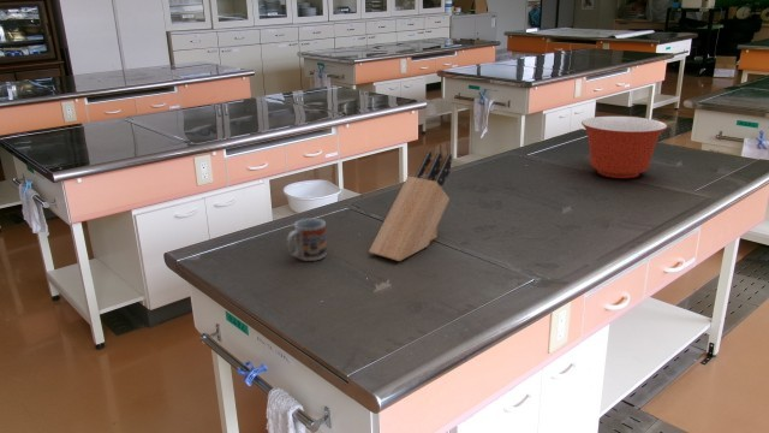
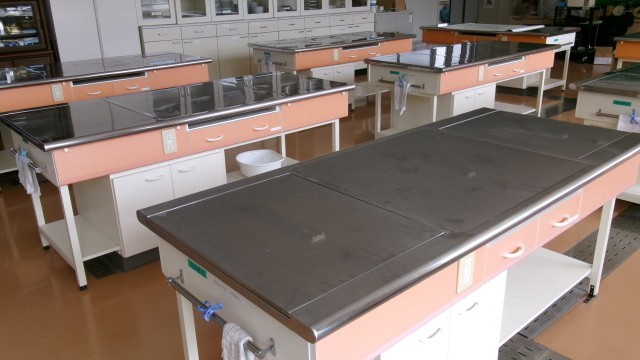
- knife block [368,150,453,262]
- mixing bowl [580,115,668,179]
- cup [285,218,328,262]
